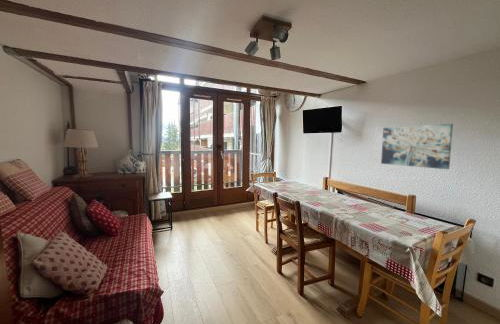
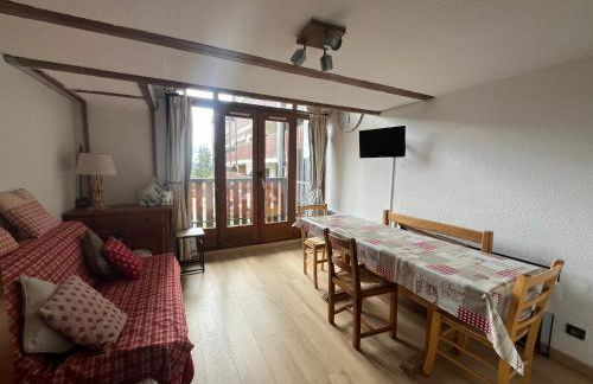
- wall art [380,123,454,170]
